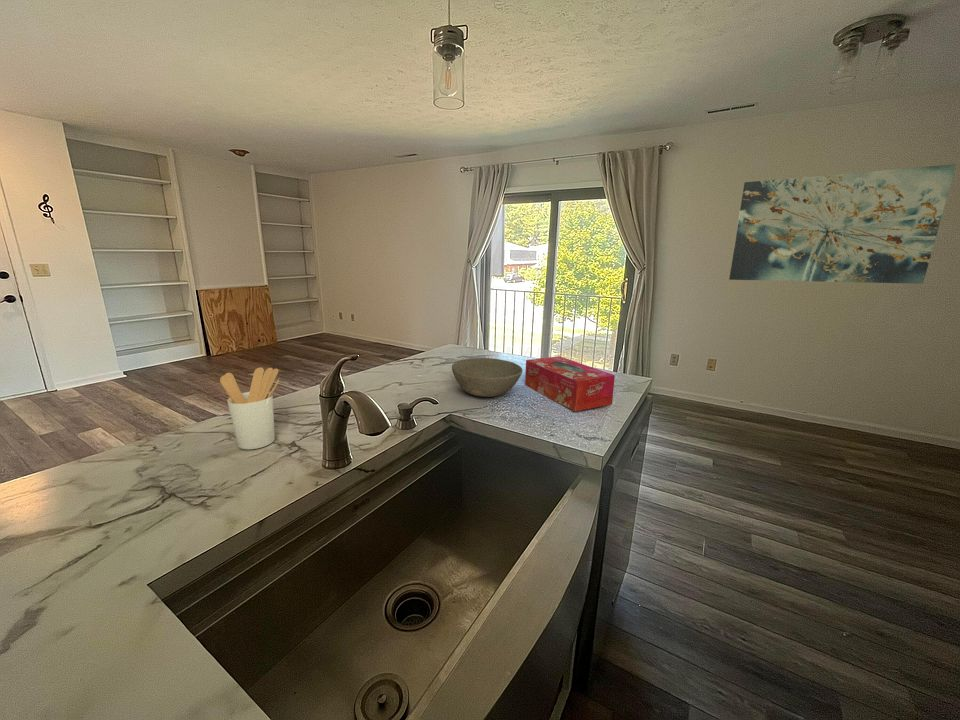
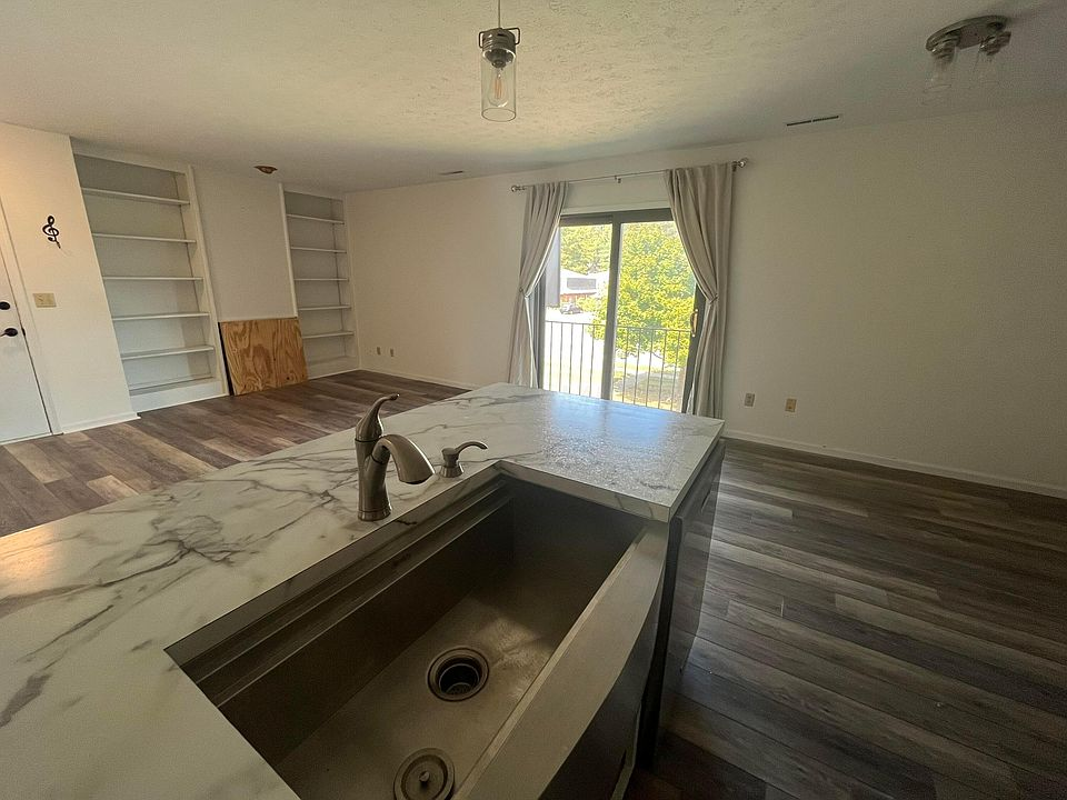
- bowl [451,357,523,398]
- tissue box [524,355,616,412]
- wall art [728,163,957,285]
- utensil holder [219,367,280,450]
